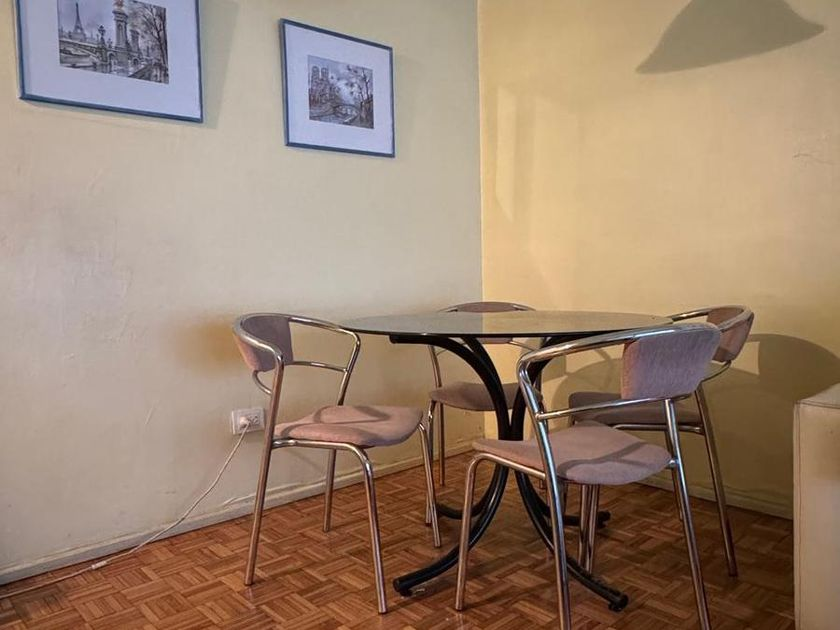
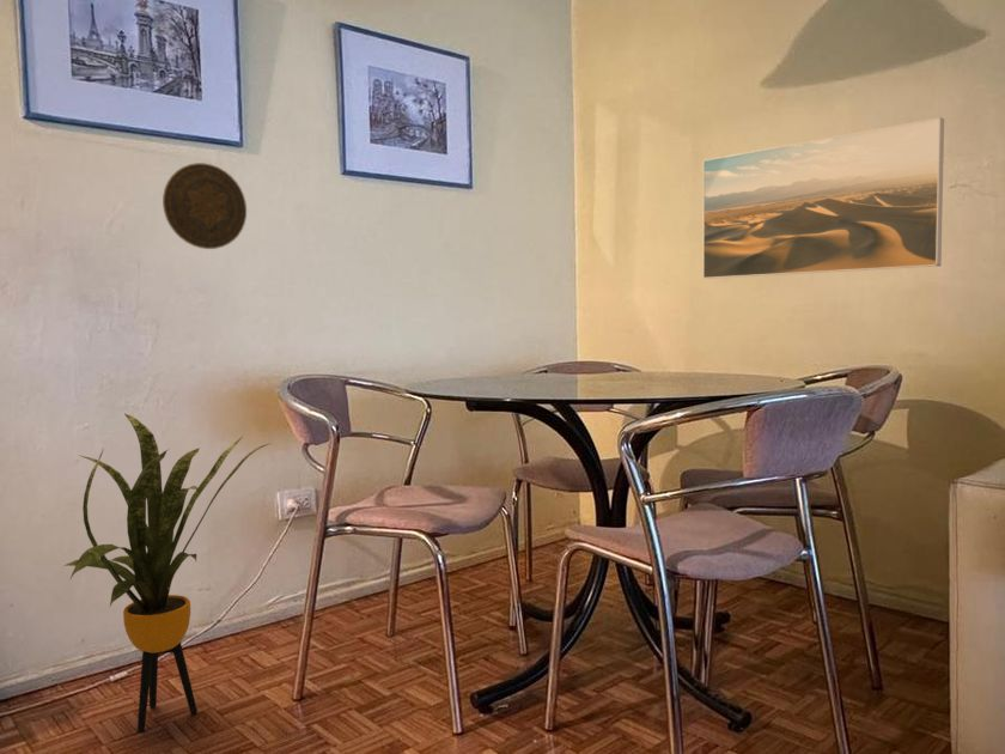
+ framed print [702,116,945,280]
+ house plant [63,412,273,732]
+ decorative plate [162,162,248,250]
